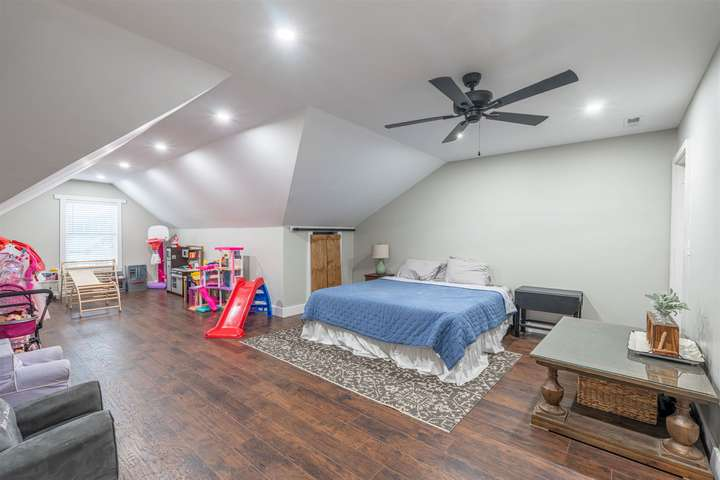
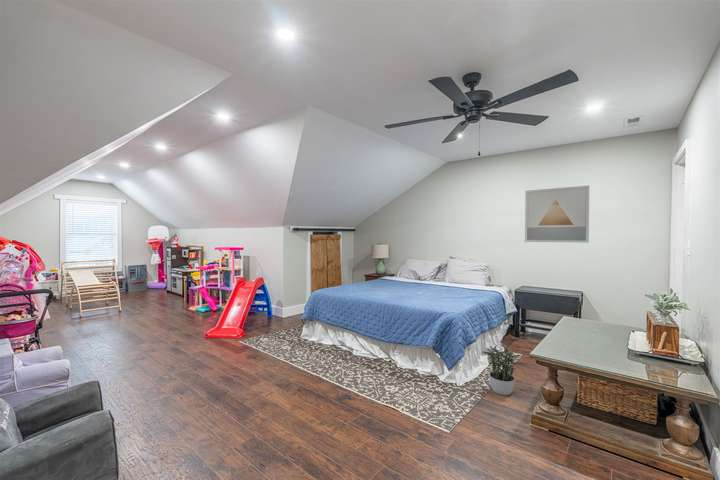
+ potted plant [485,344,520,396]
+ wall art [524,185,590,244]
